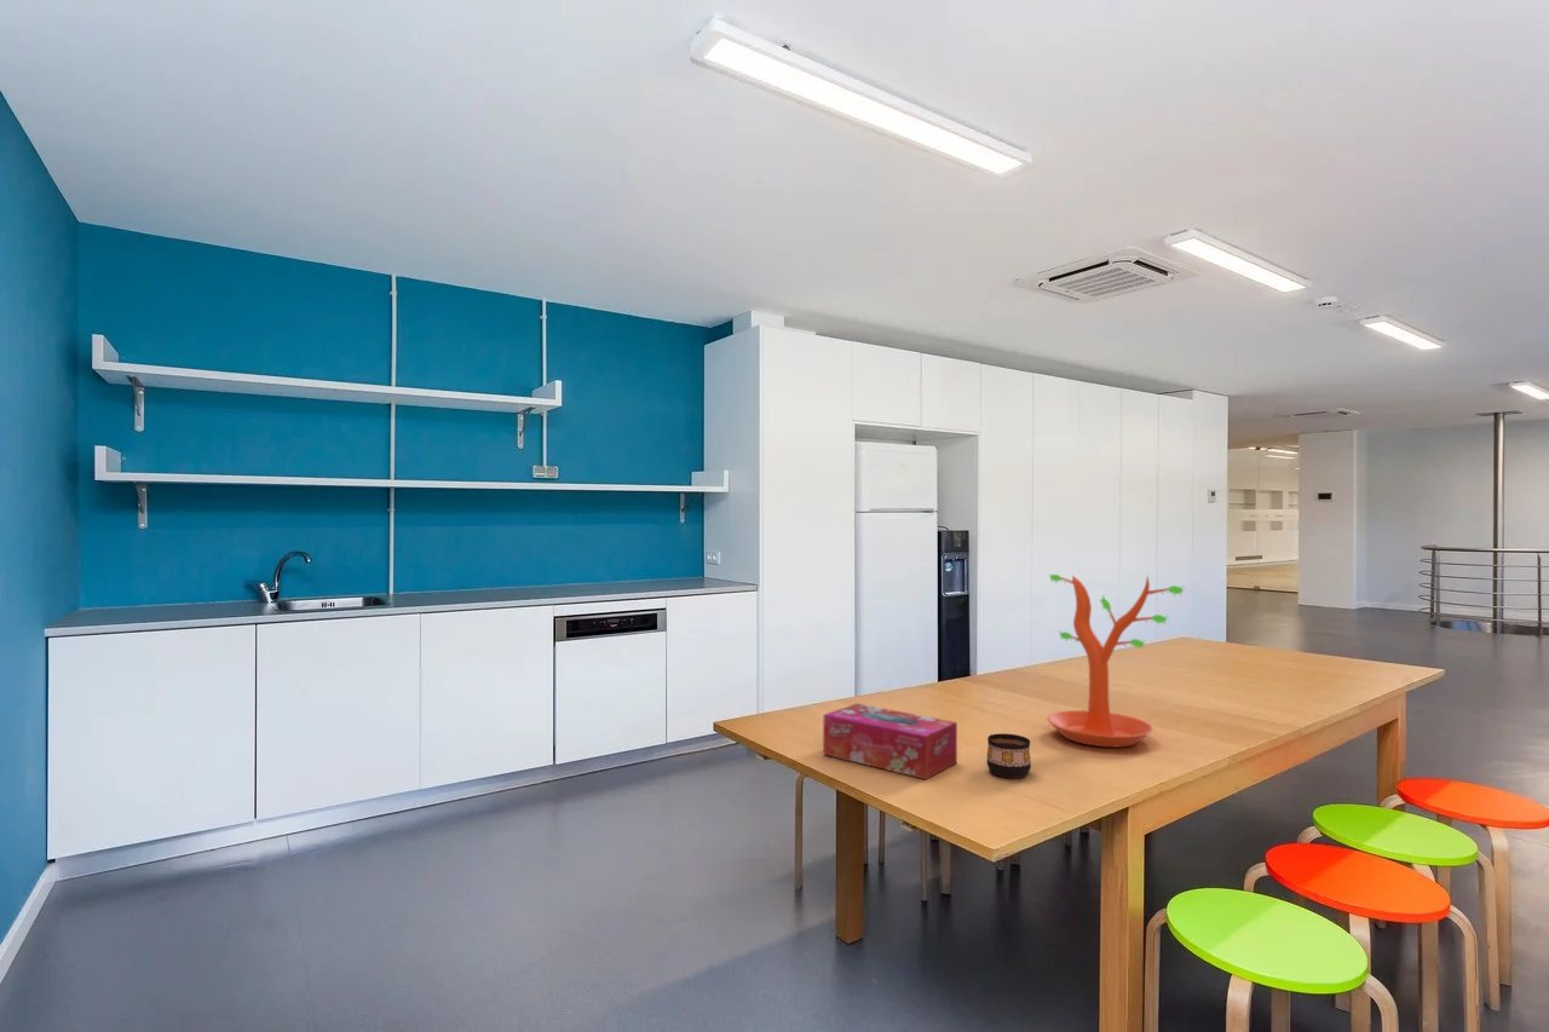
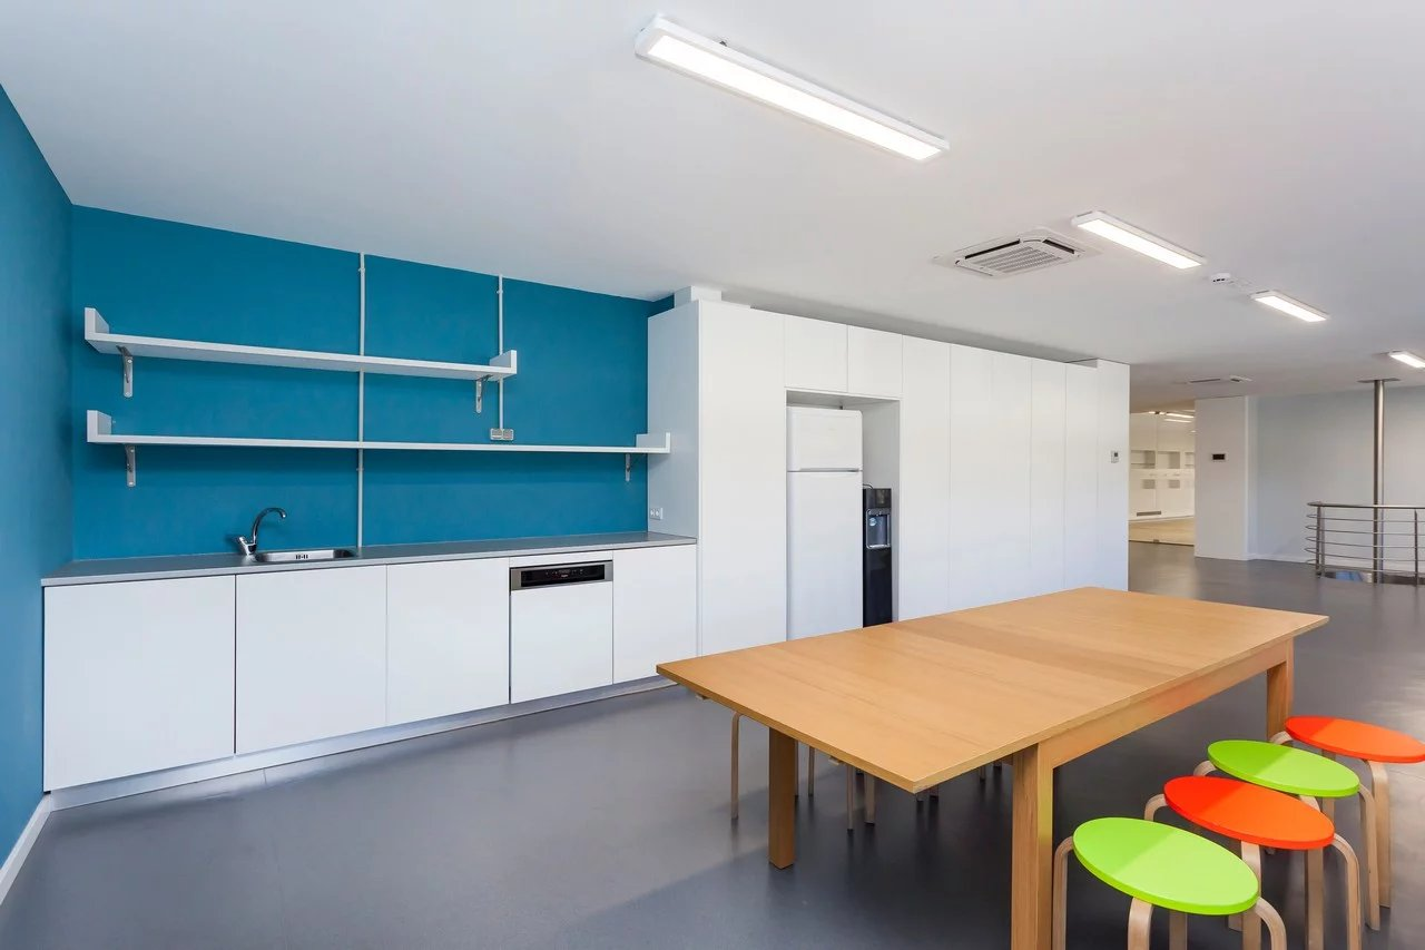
- cup [986,732,1032,779]
- tissue box [822,703,958,780]
- plant [1046,572,1186,749]
